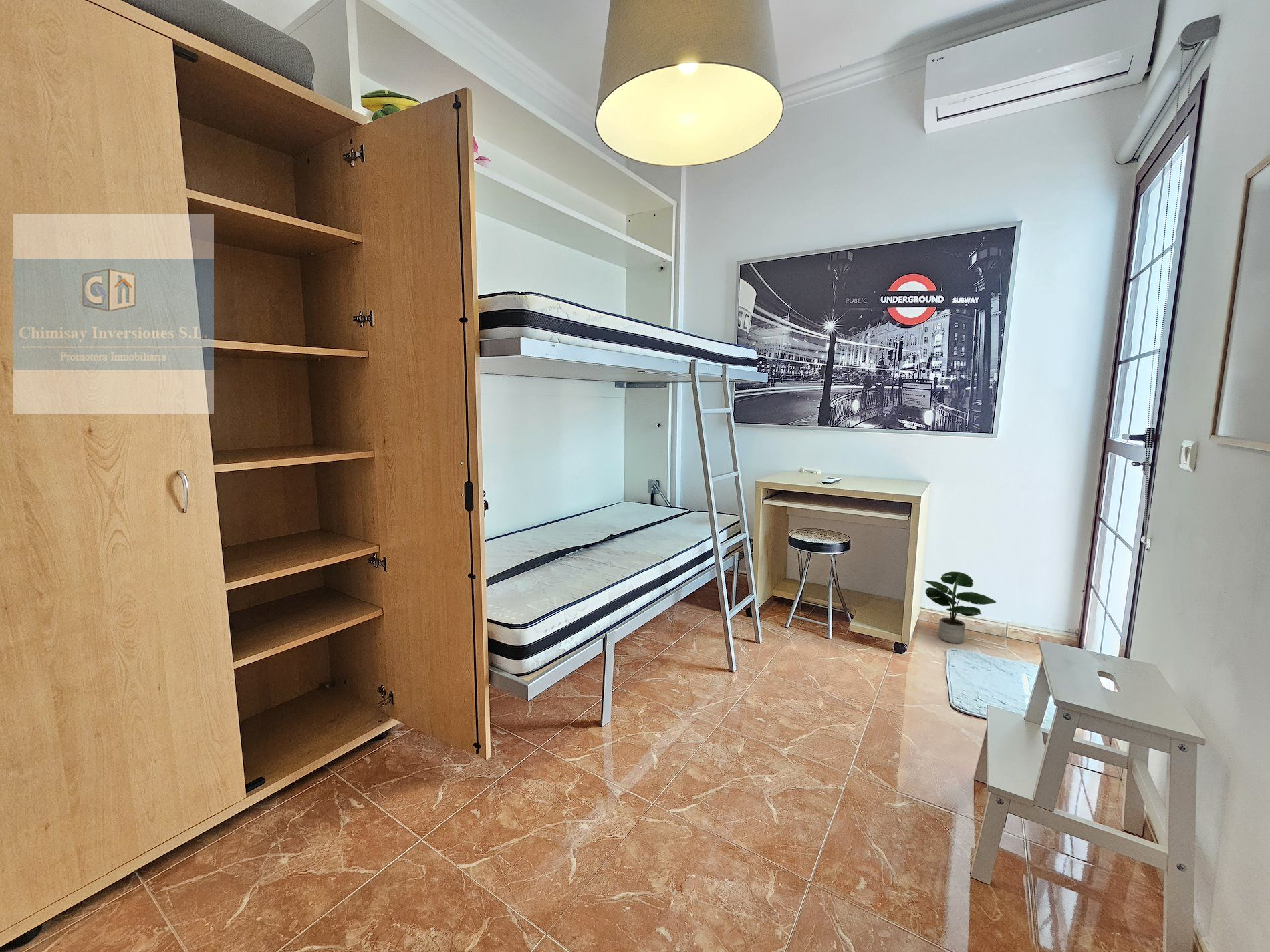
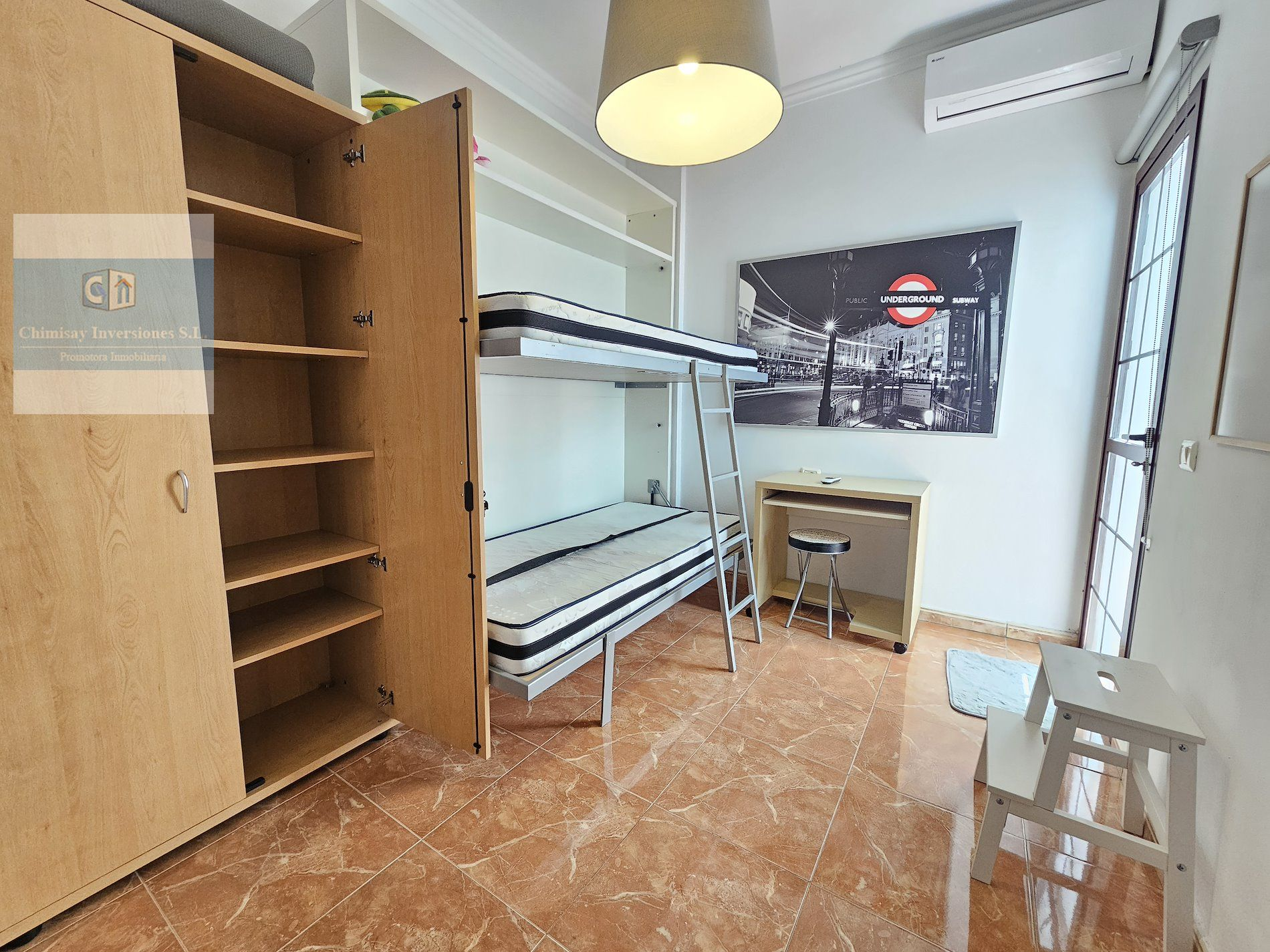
- potted plant [923,571,997,644]
